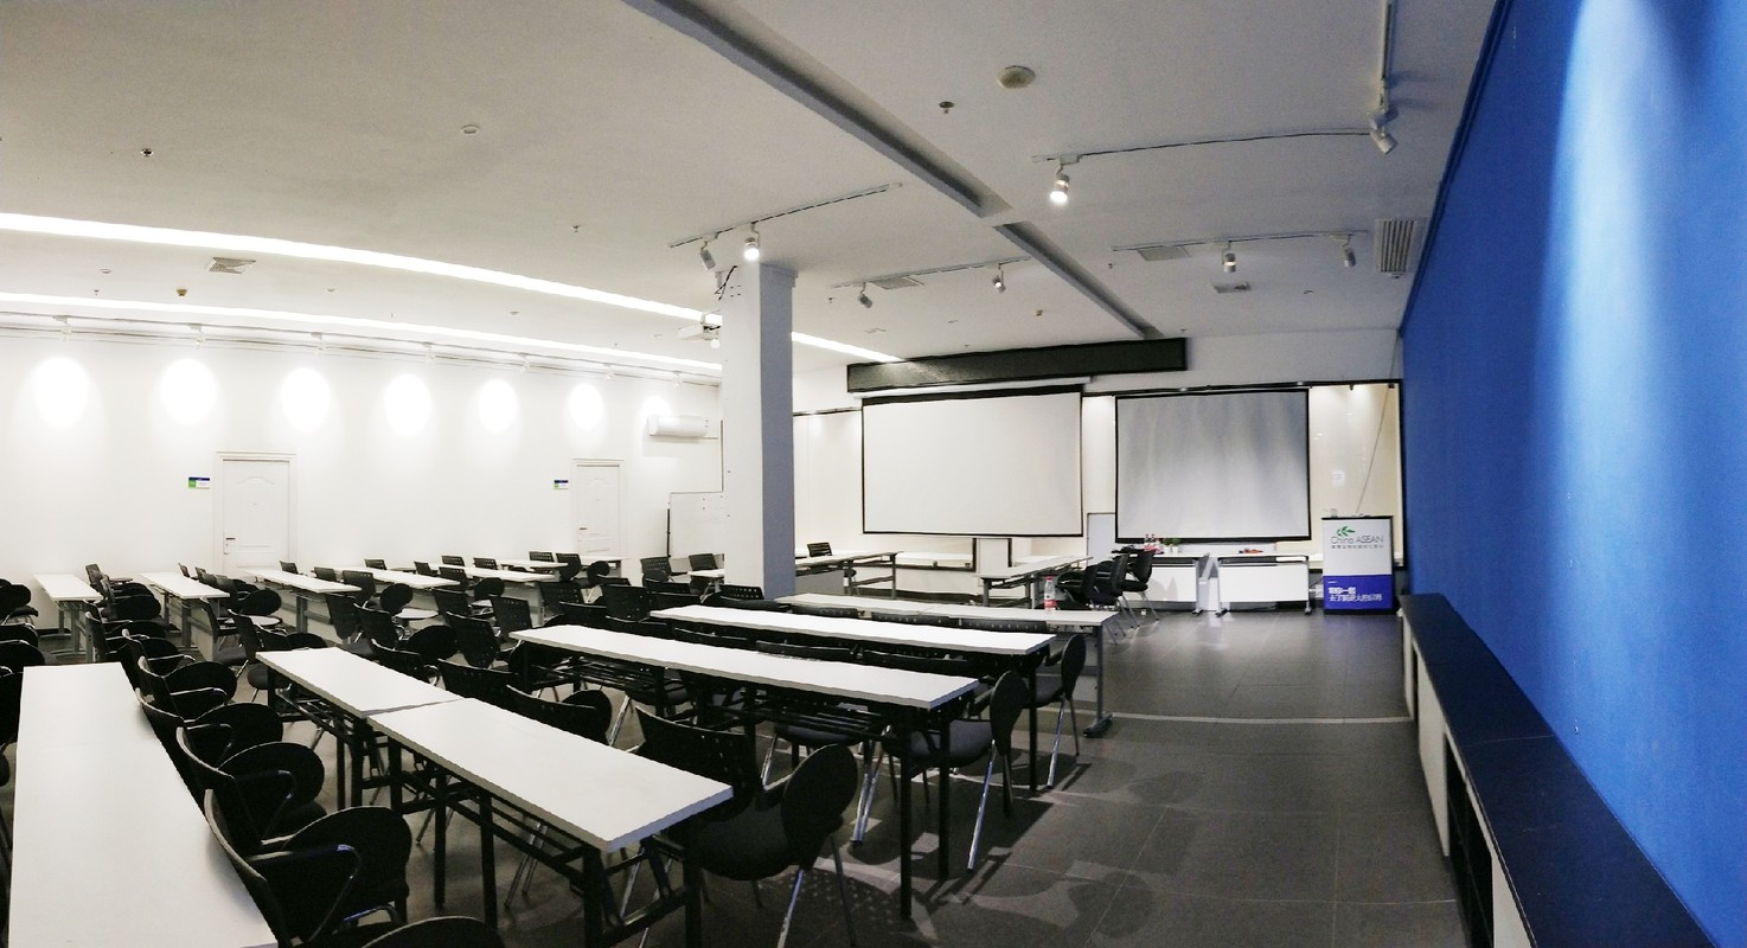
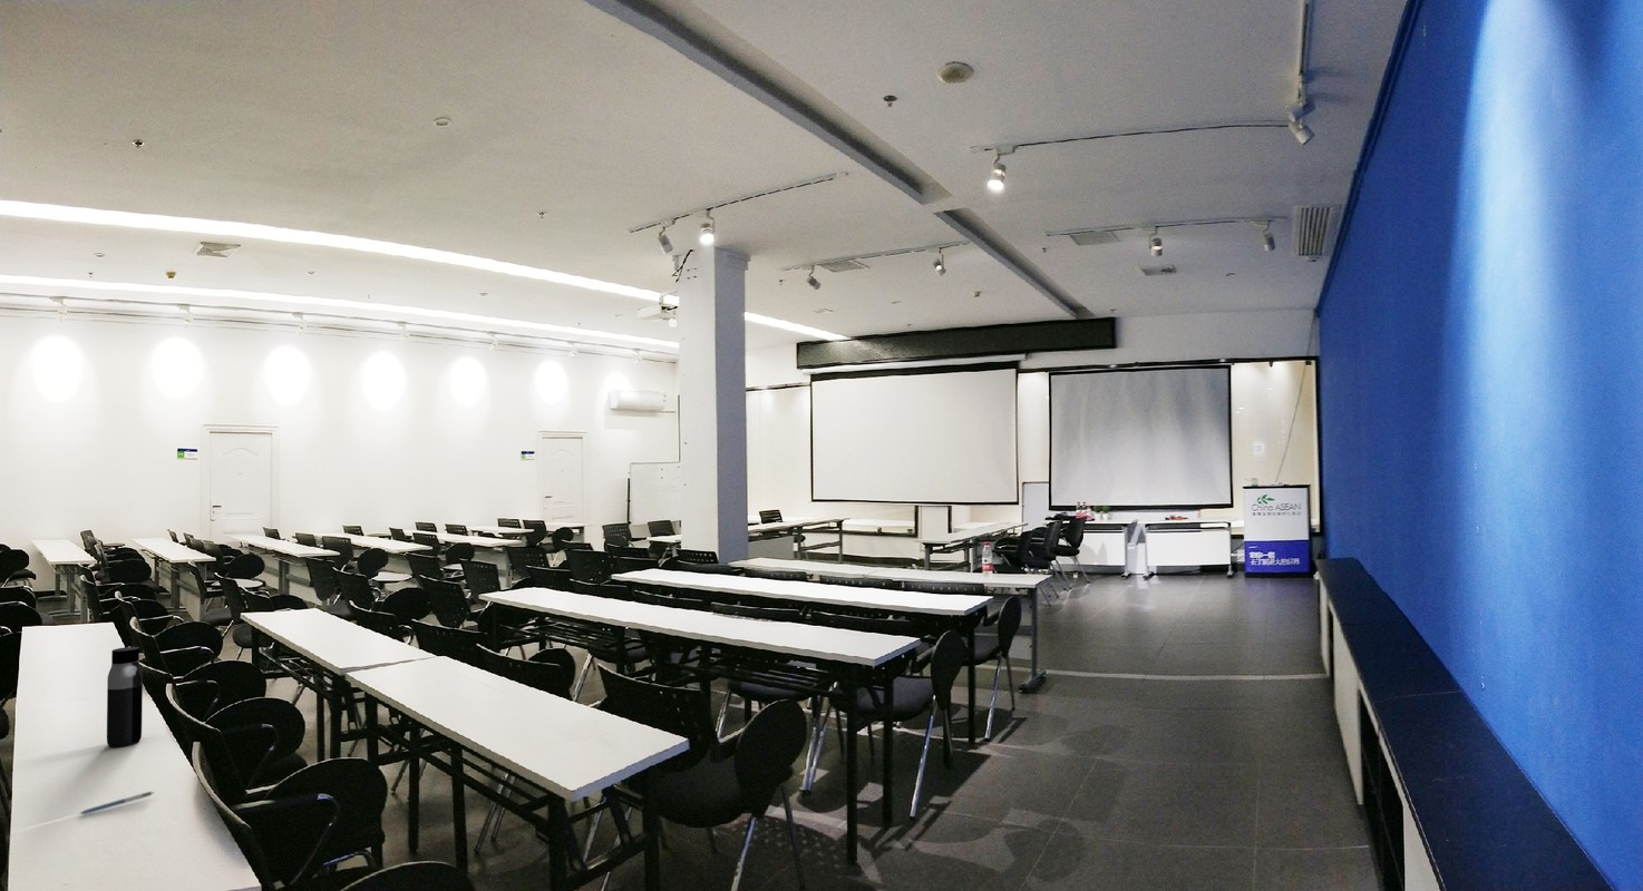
+ pen [78,791,156,815]
+ water bottle [106,646,144,748]
